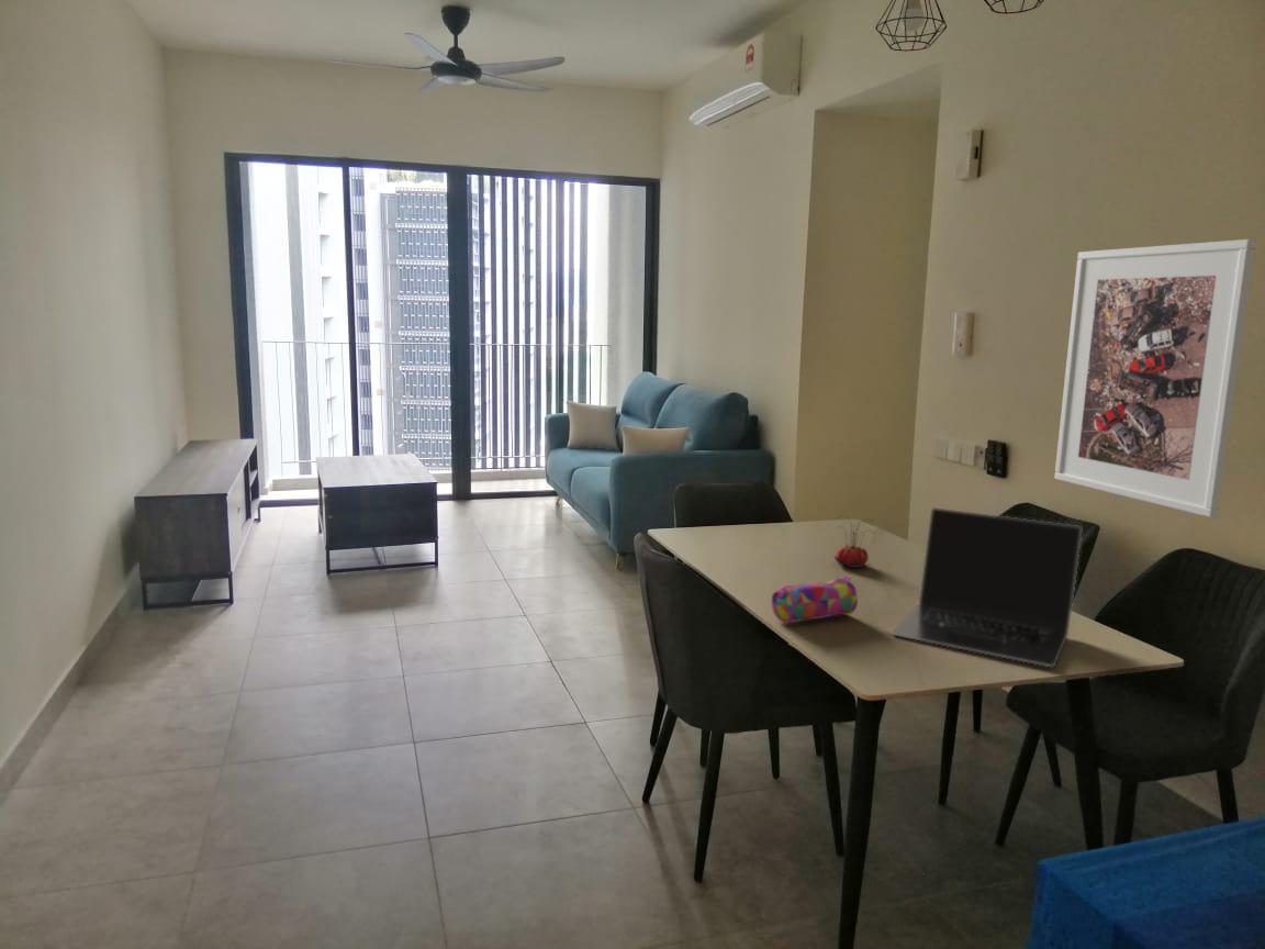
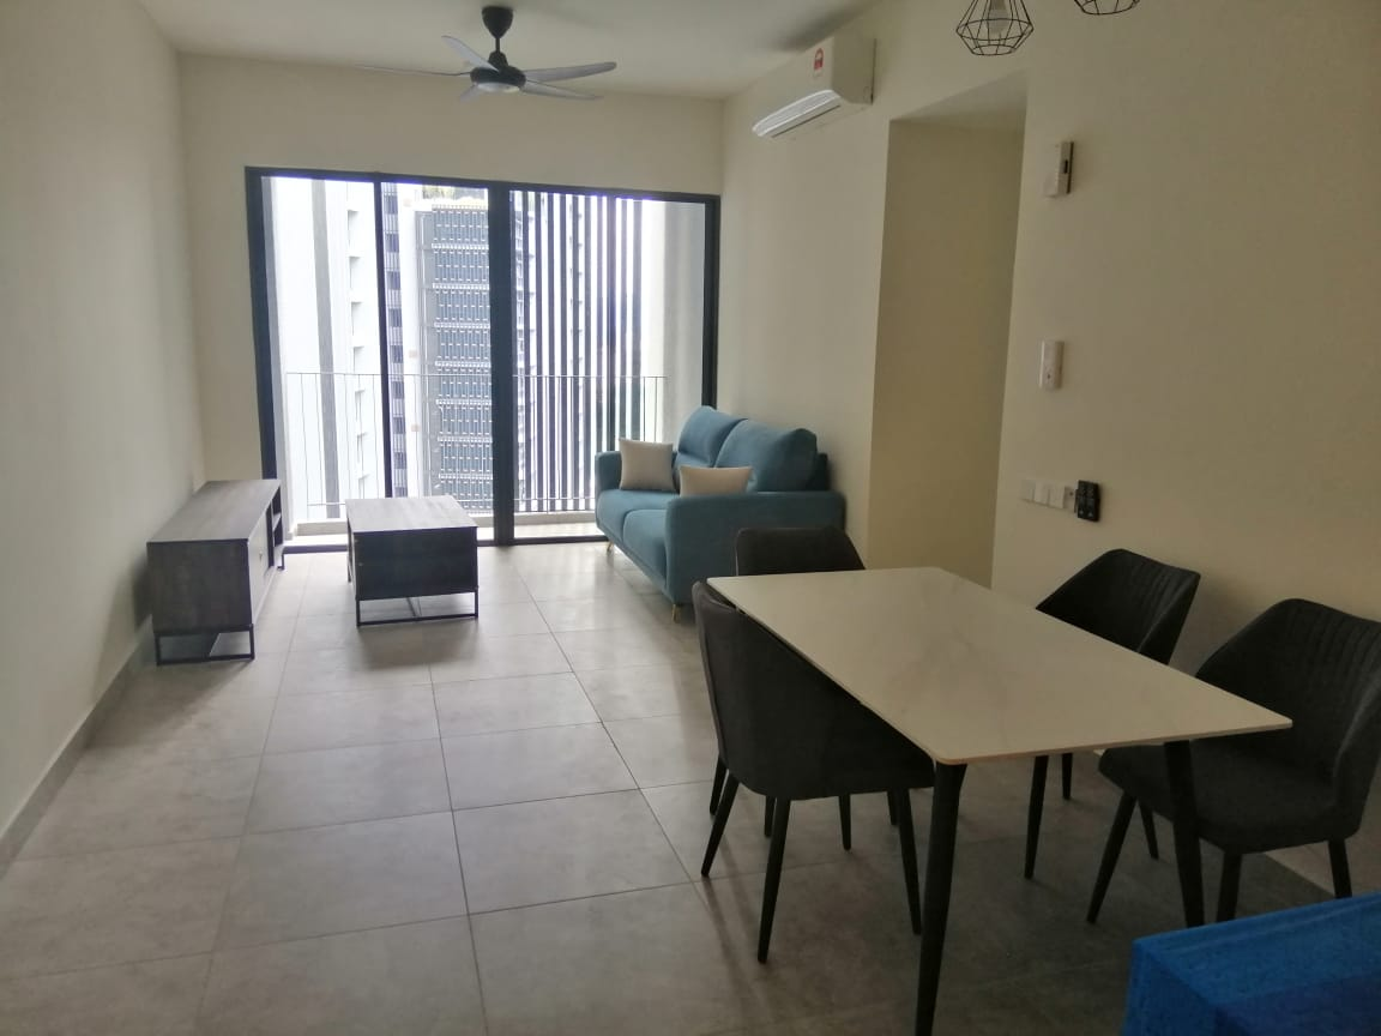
- laptop [891,506,1083,668]
- flower [833,515,876,569]
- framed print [1053,238,1256,518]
- pencil case [771,574,859,625]
